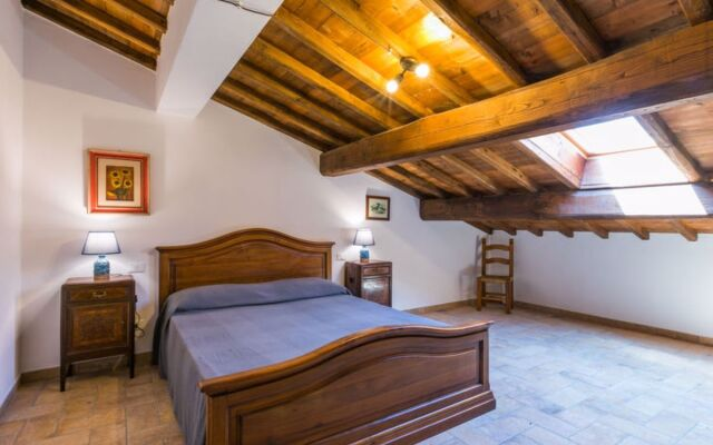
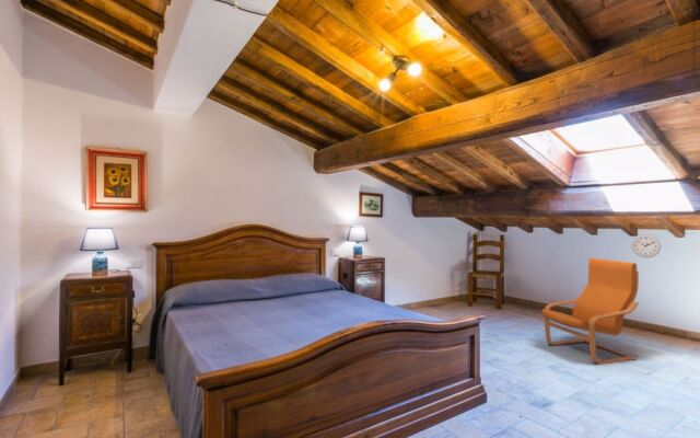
+ wall clock [631,233,662,258]
+ armchair [540,256,640,366]
